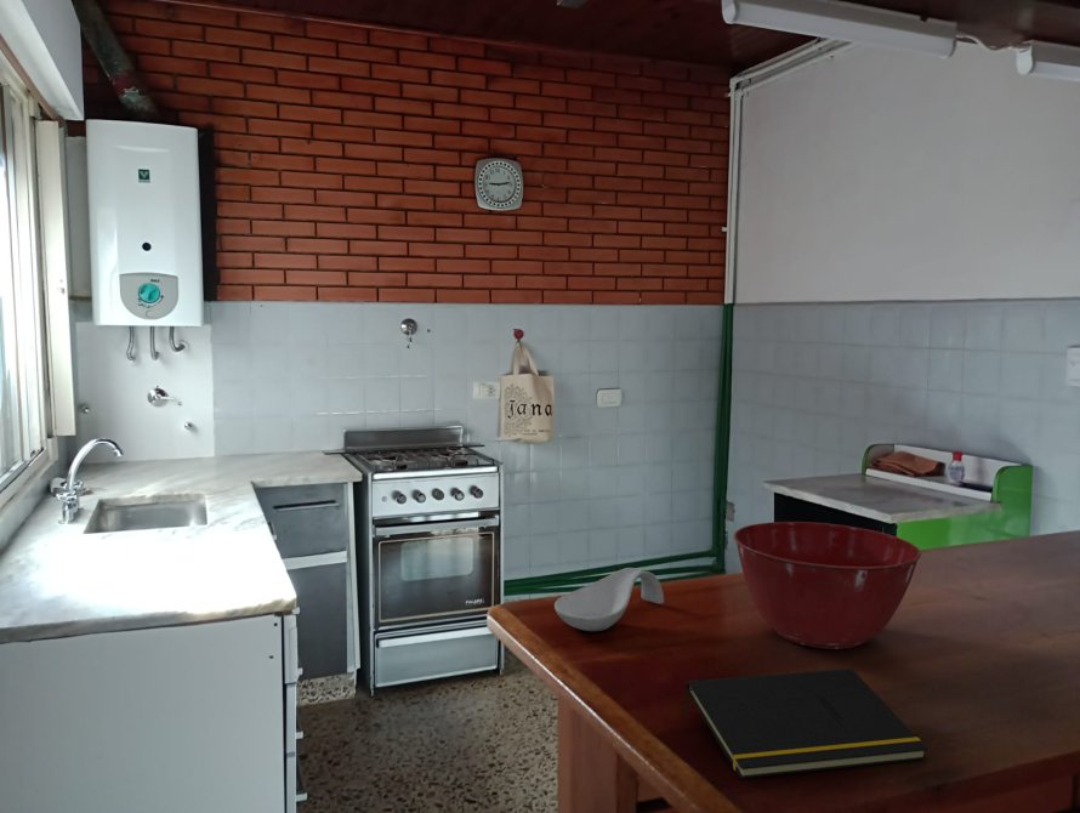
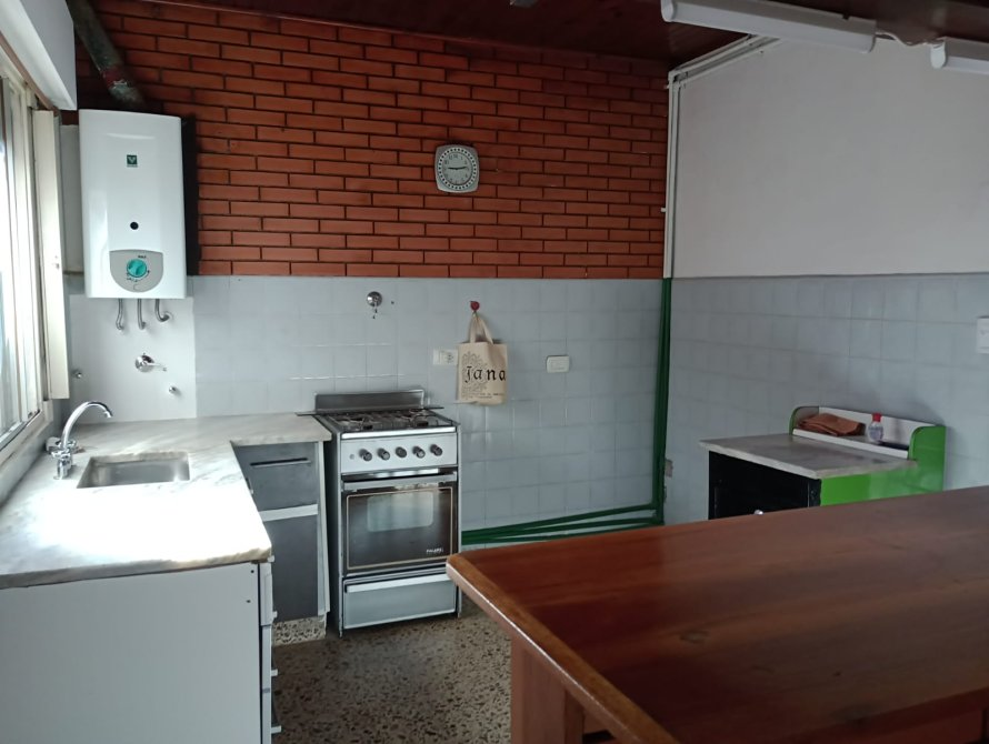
- spoon rest [553,567,665,632]
- mixing bowl [733,521,922,650]
- notepad [681,667,928,780]
